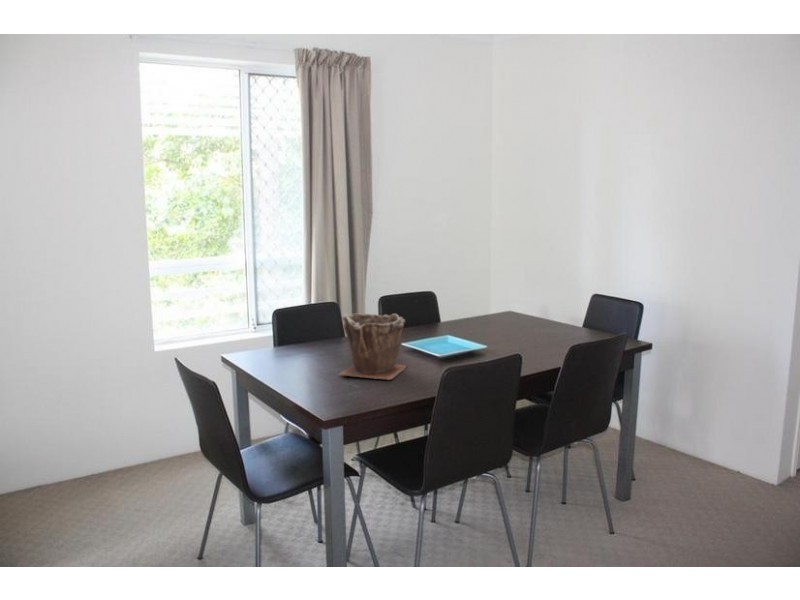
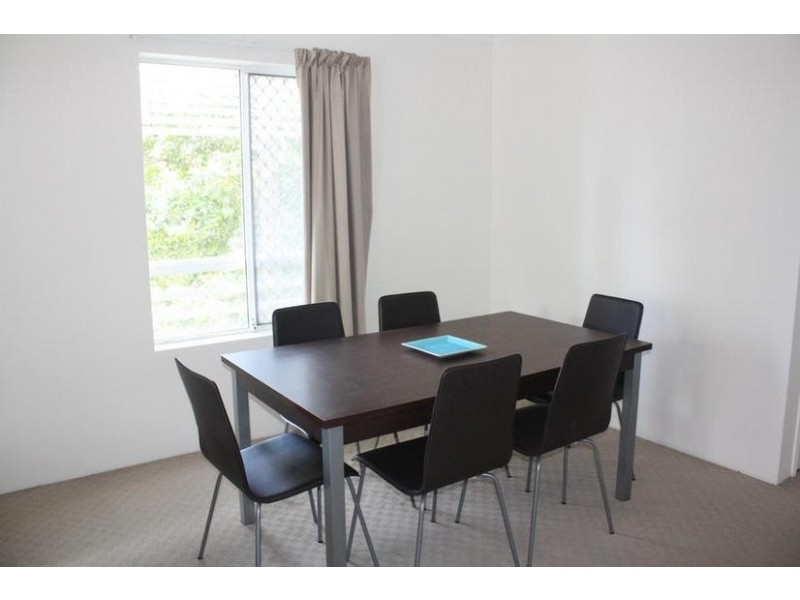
- plant pot [338,313,407,381]
